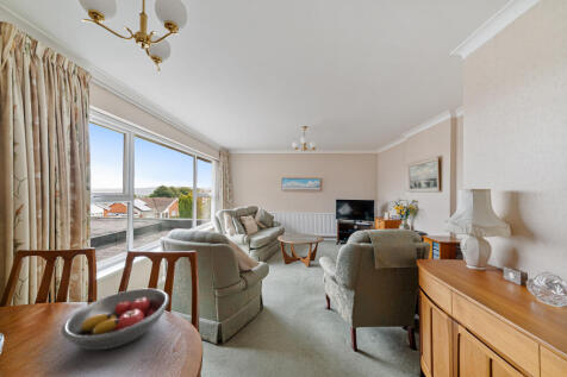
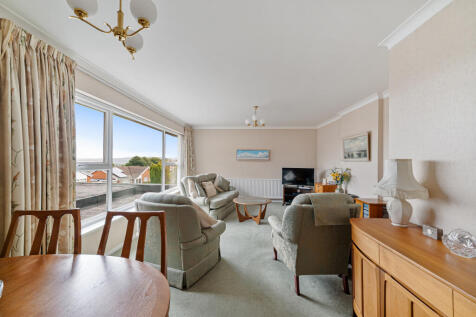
- fruit bowl [60,288,170,351]
